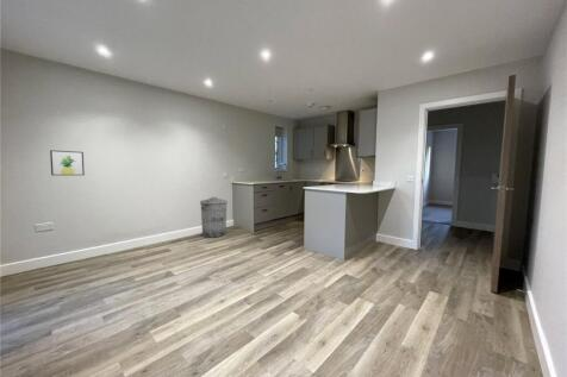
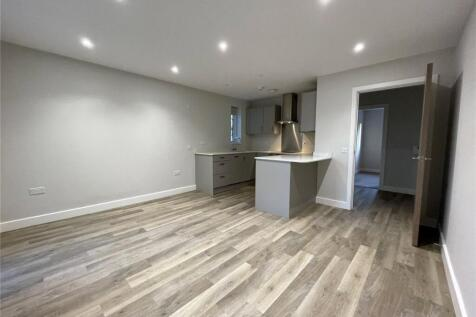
- trash can [199,196,229,239]
- wall art [49,149,86,176]
